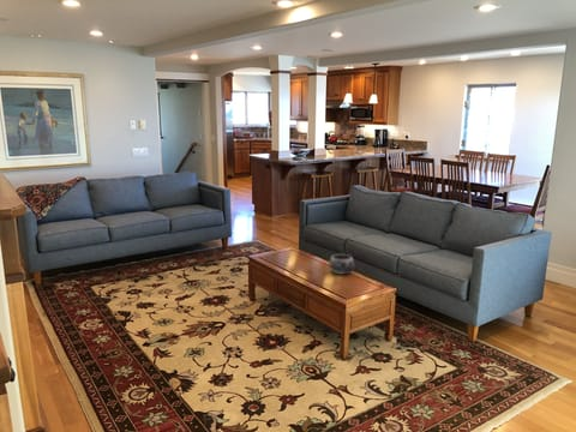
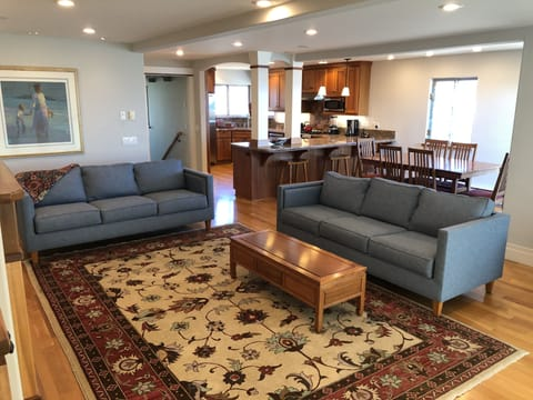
- decorative bowl [328,253,355,276]
